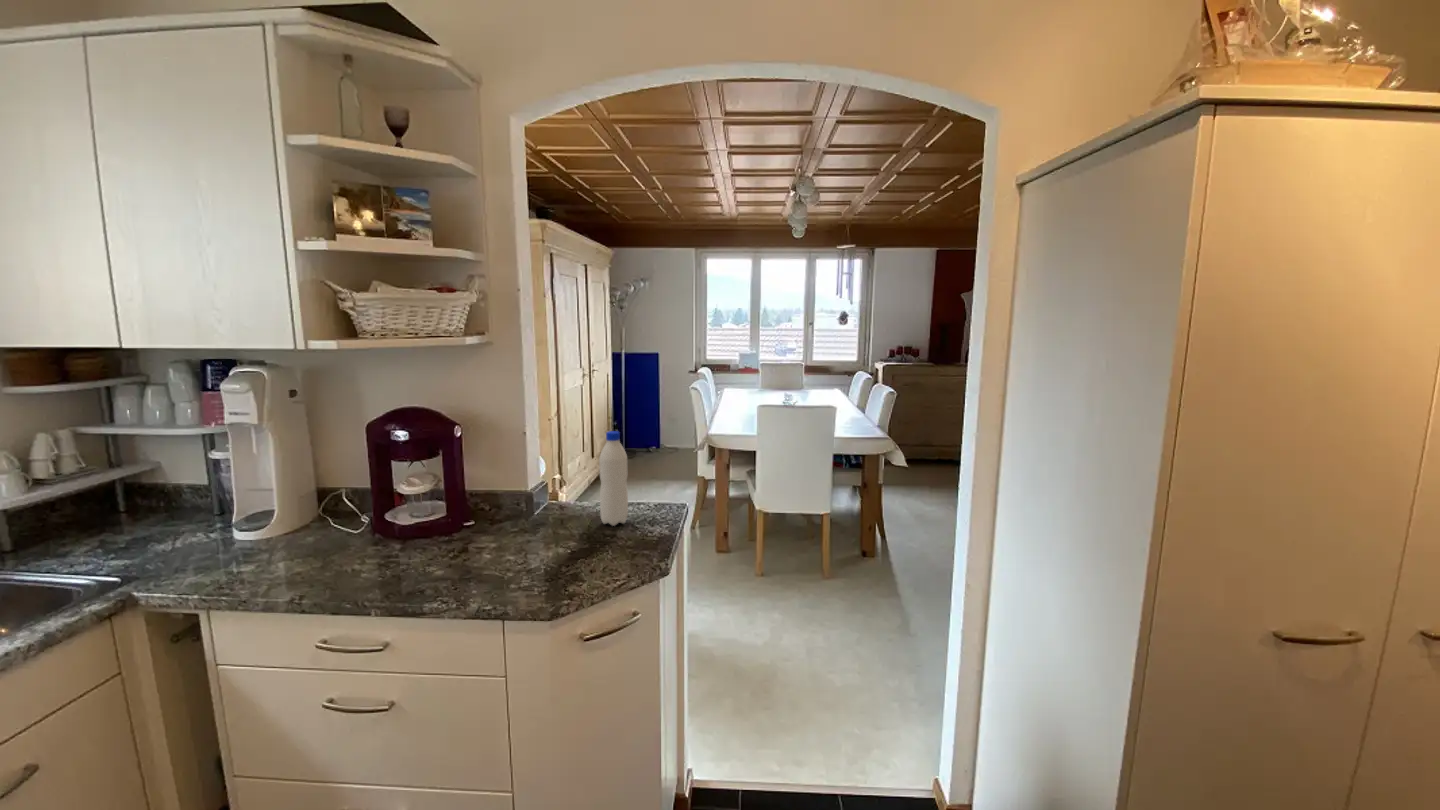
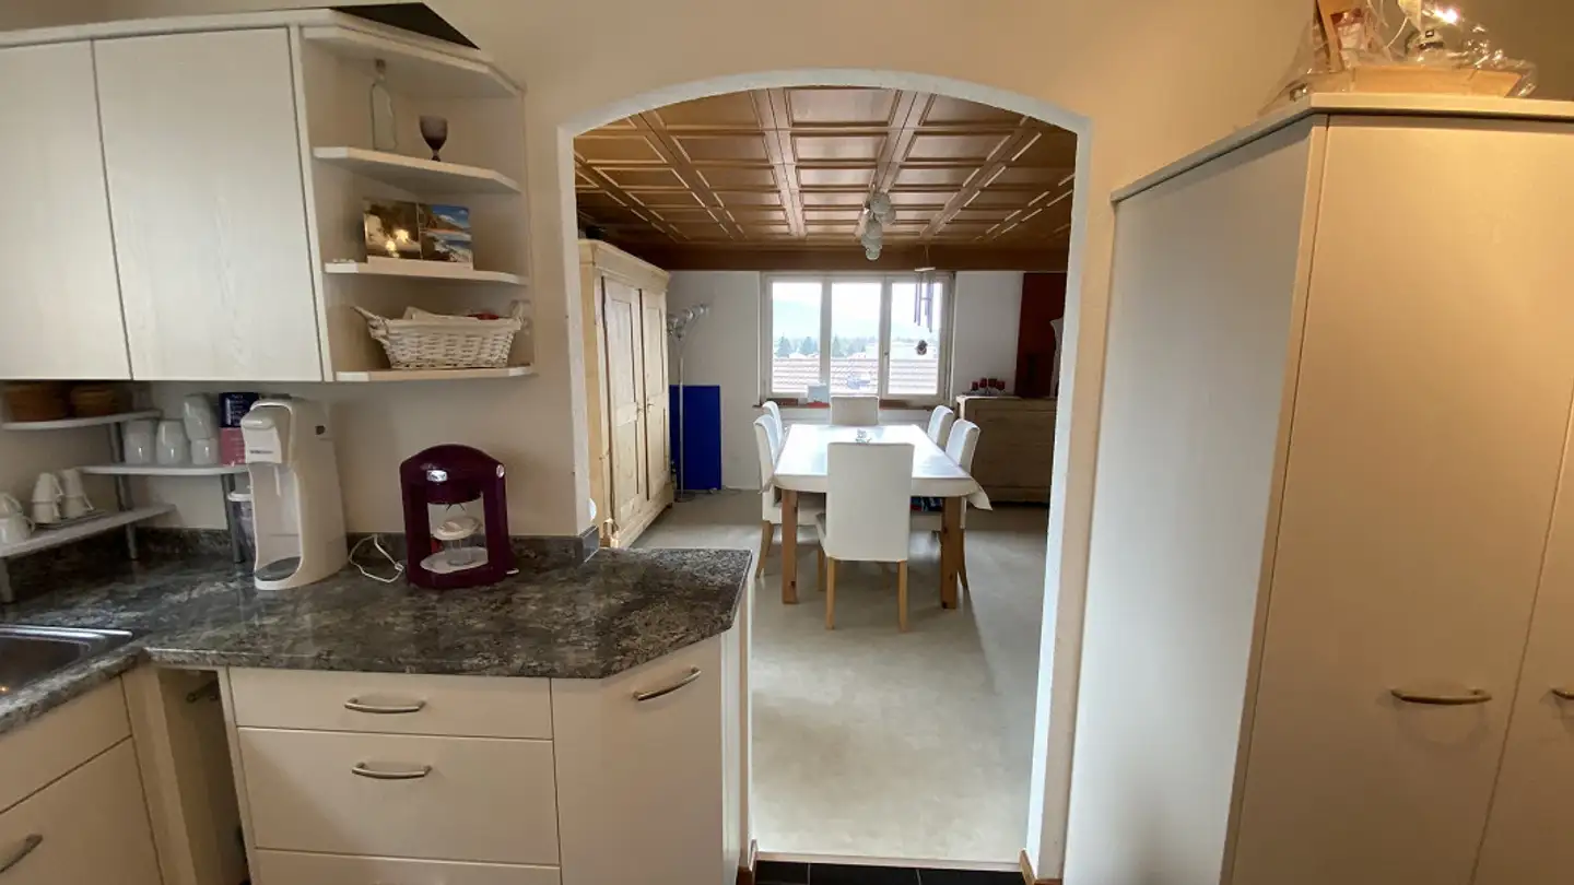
- water bottle [598,430,629,527]
